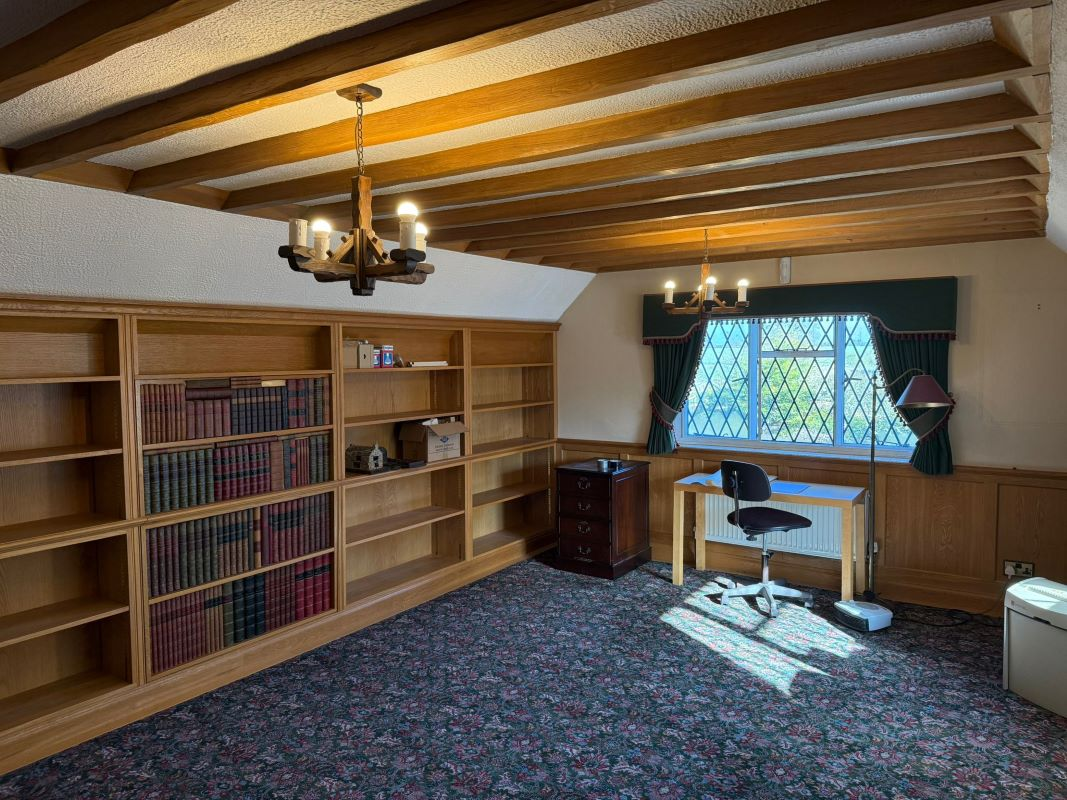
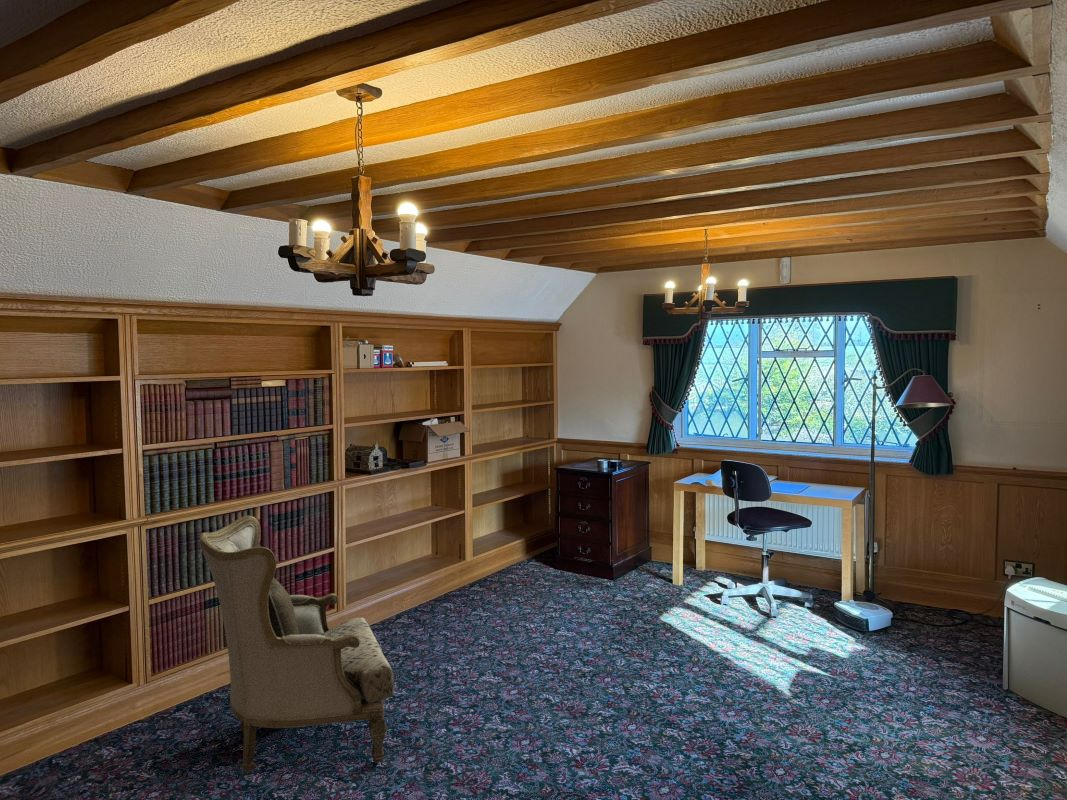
+ wingback chair [199,515,395,773]
